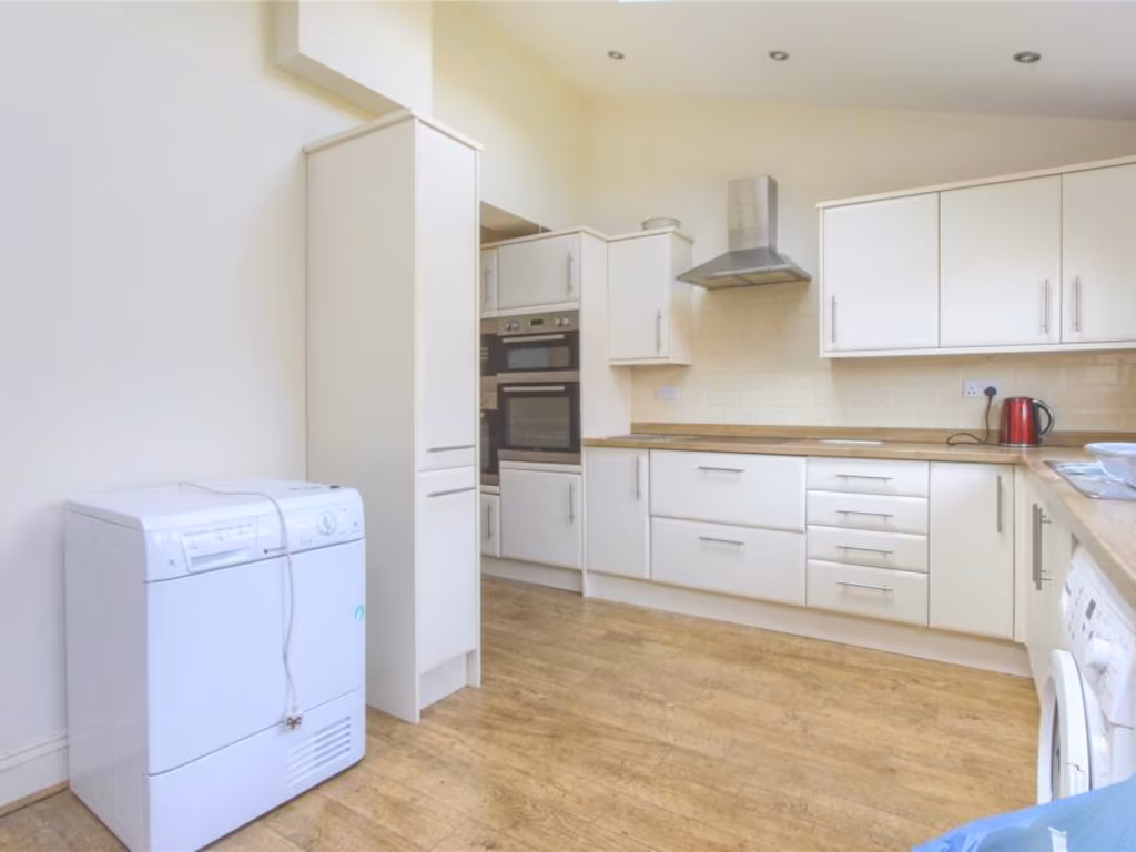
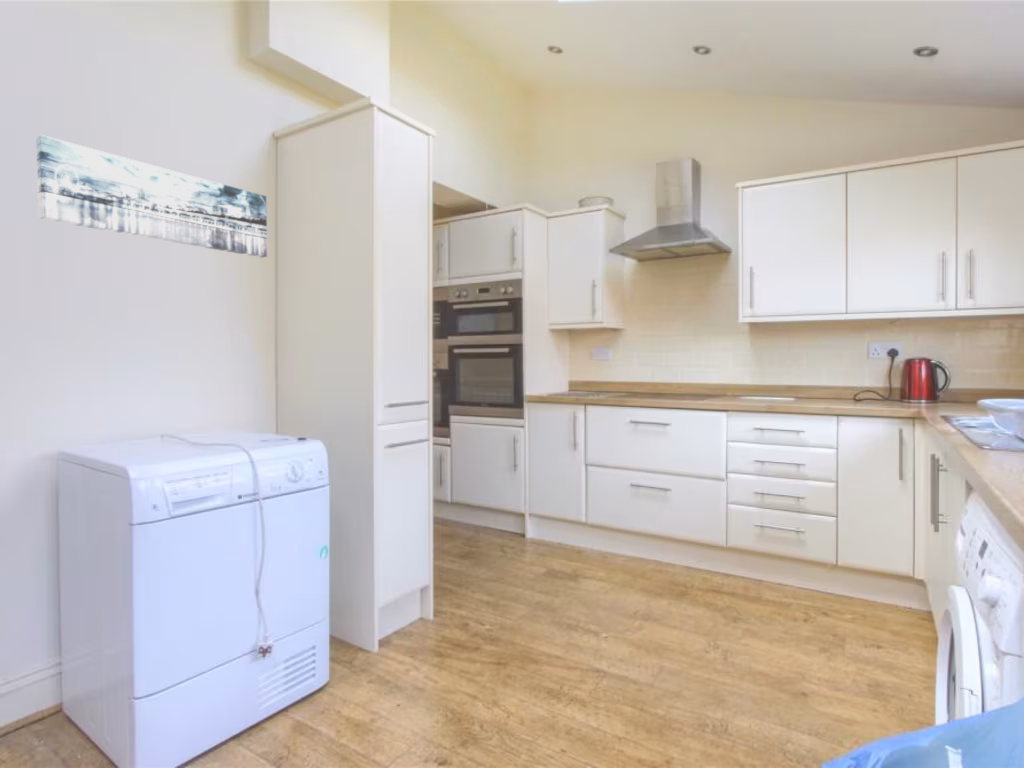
+ wall art [35,134,268,259]
